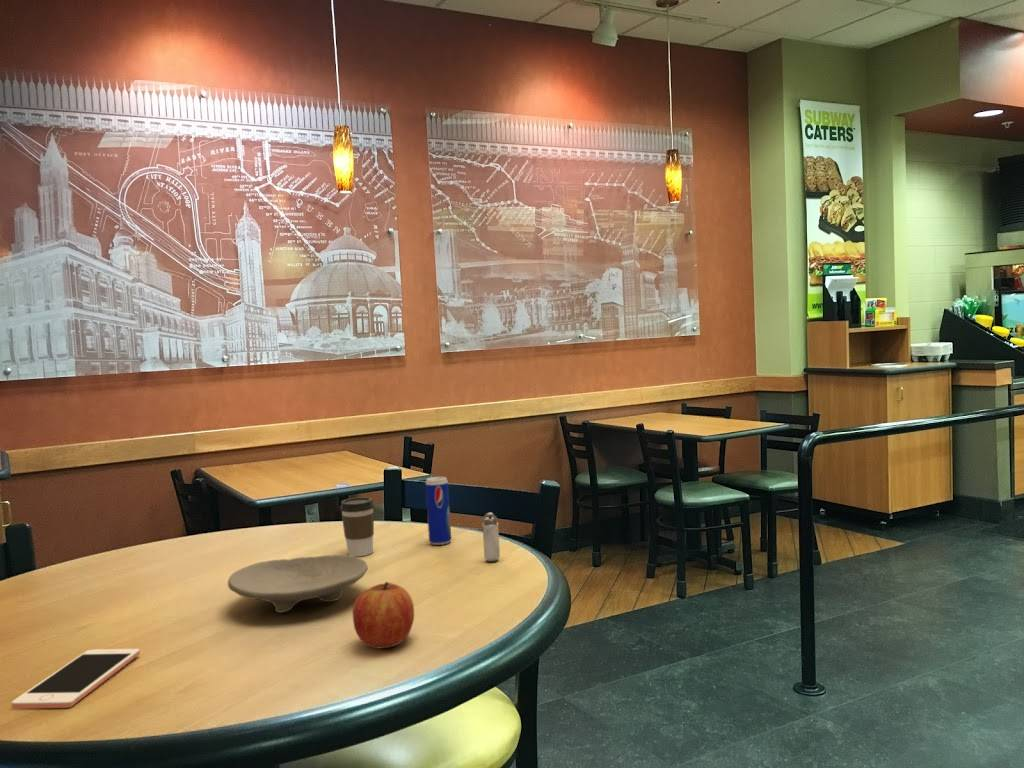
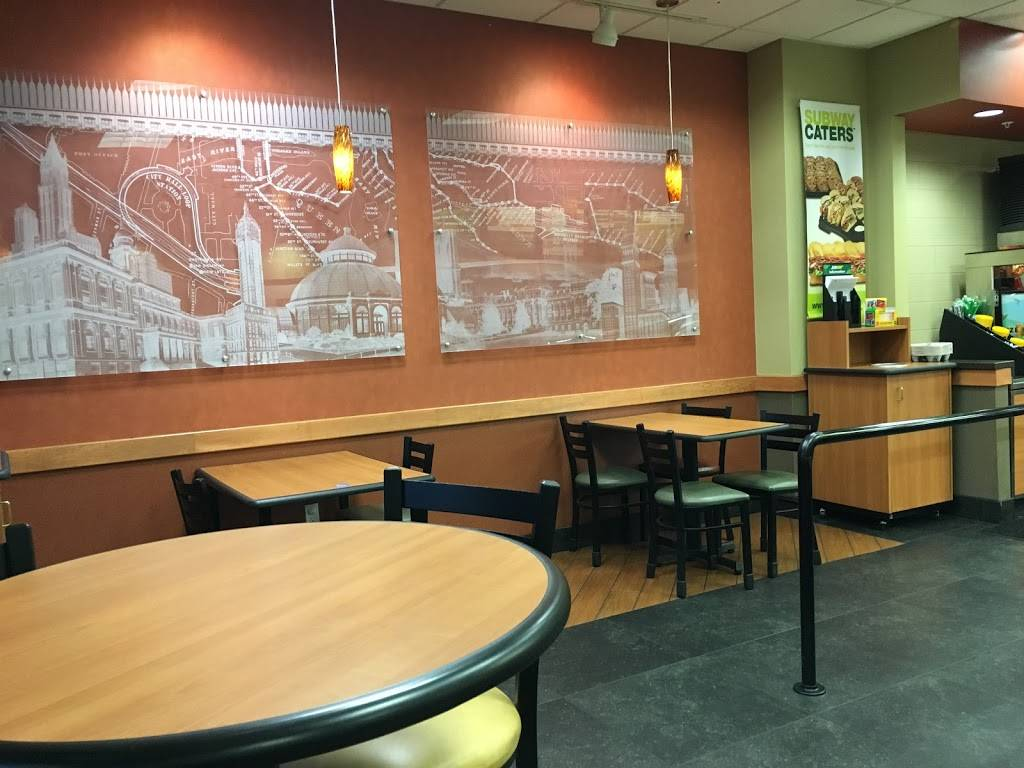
- cell phone [10,648,141,709]
- beverage can [425,476,452,546]
- coffee cup [339,496,375,557]
- bowl [227,554,369,614]
- shaker [481,512,501,563]
- apple [352,581,415,649]
